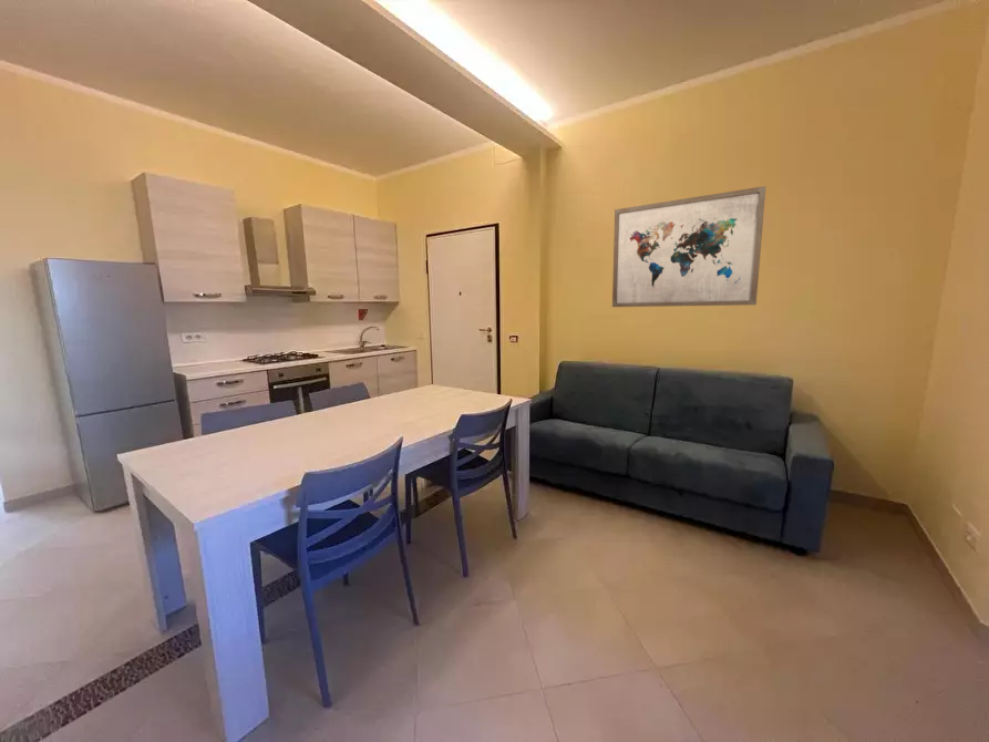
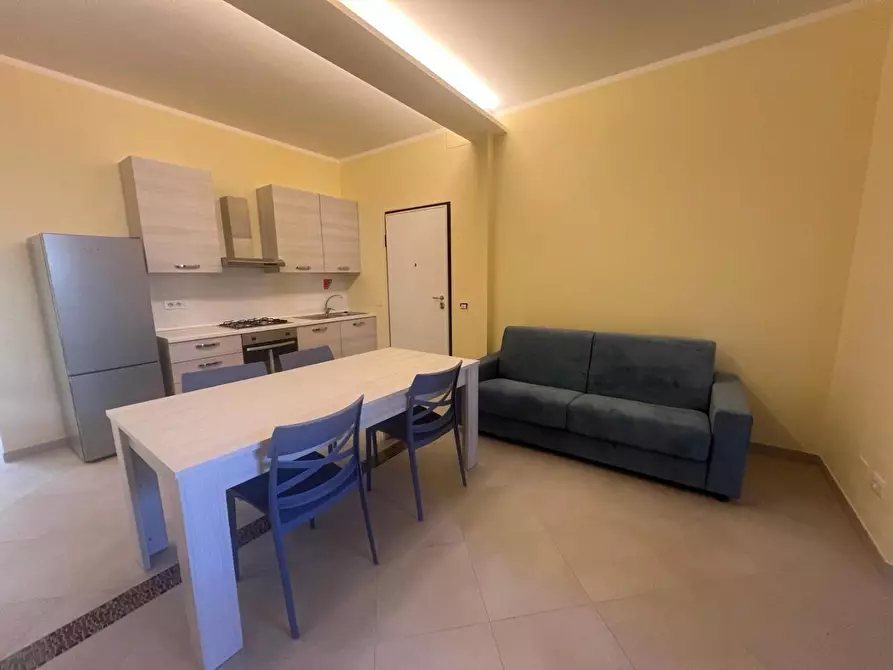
- wall art [611,185,766,308]
